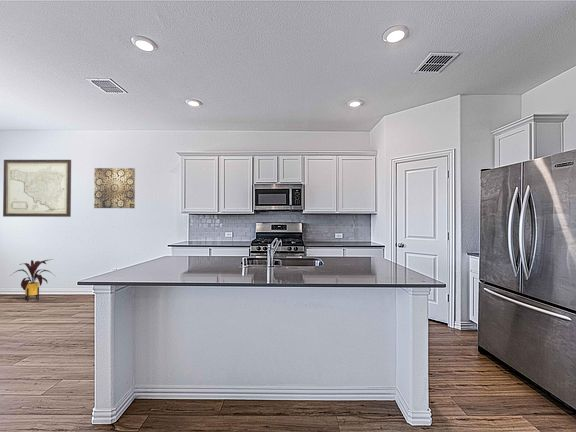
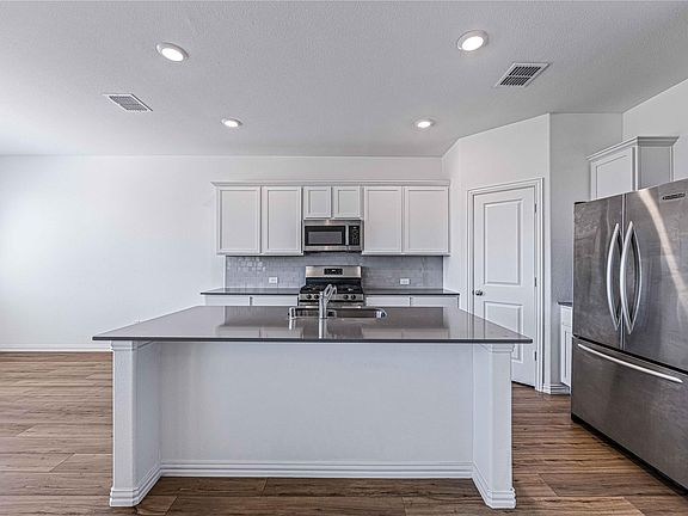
- wall art [2,159,72,218]
- wall art [93,167,136,209]
- house plant [10,258,56,303]
